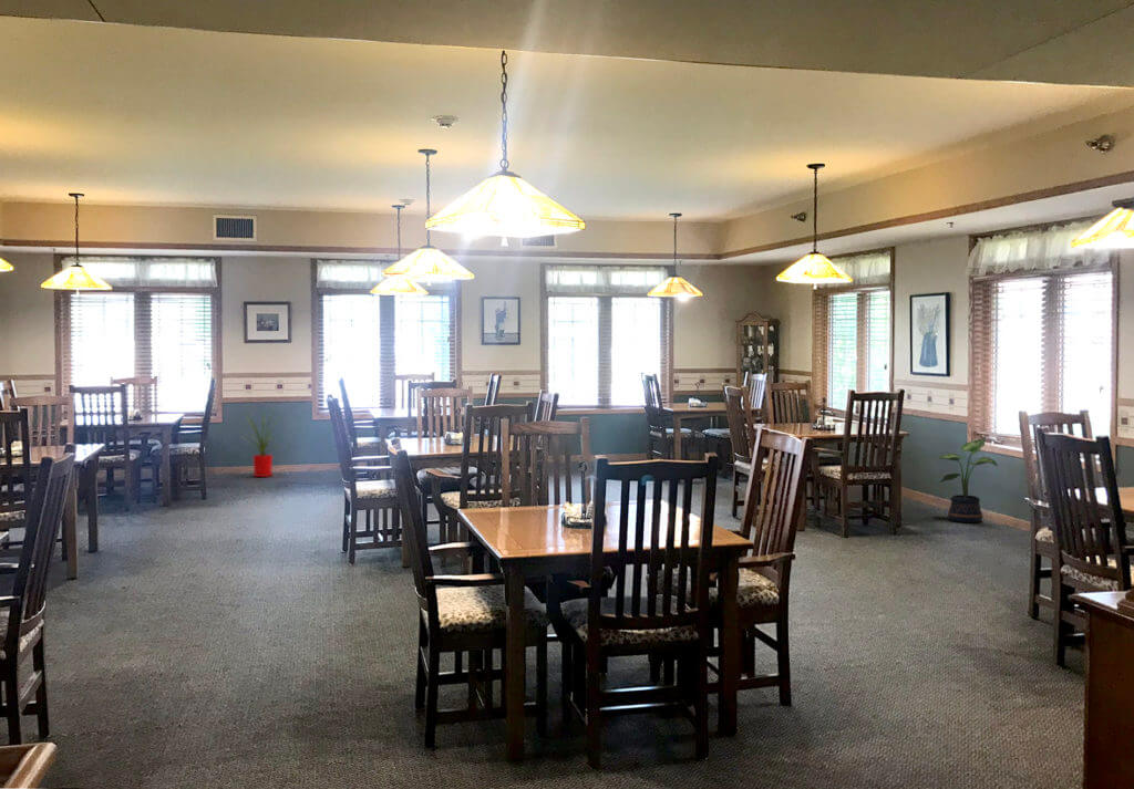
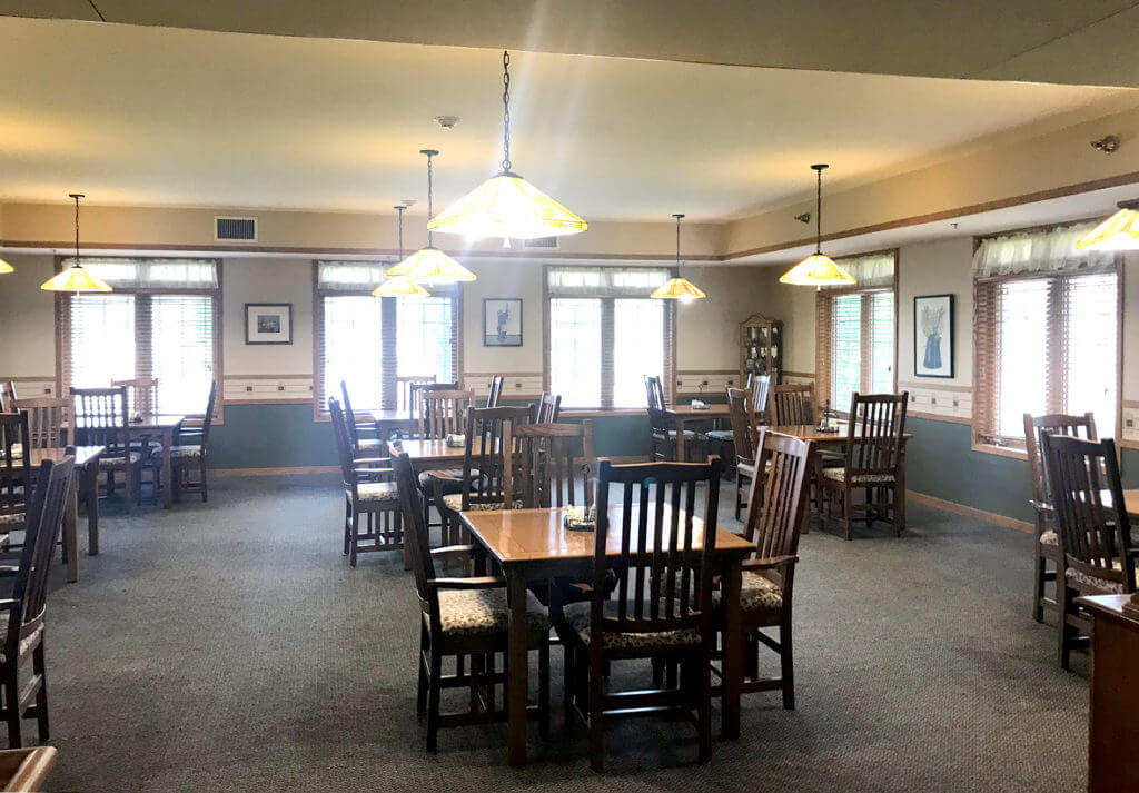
- house plant [238,407,289,478]
- potted plant [937,438,999,523]
